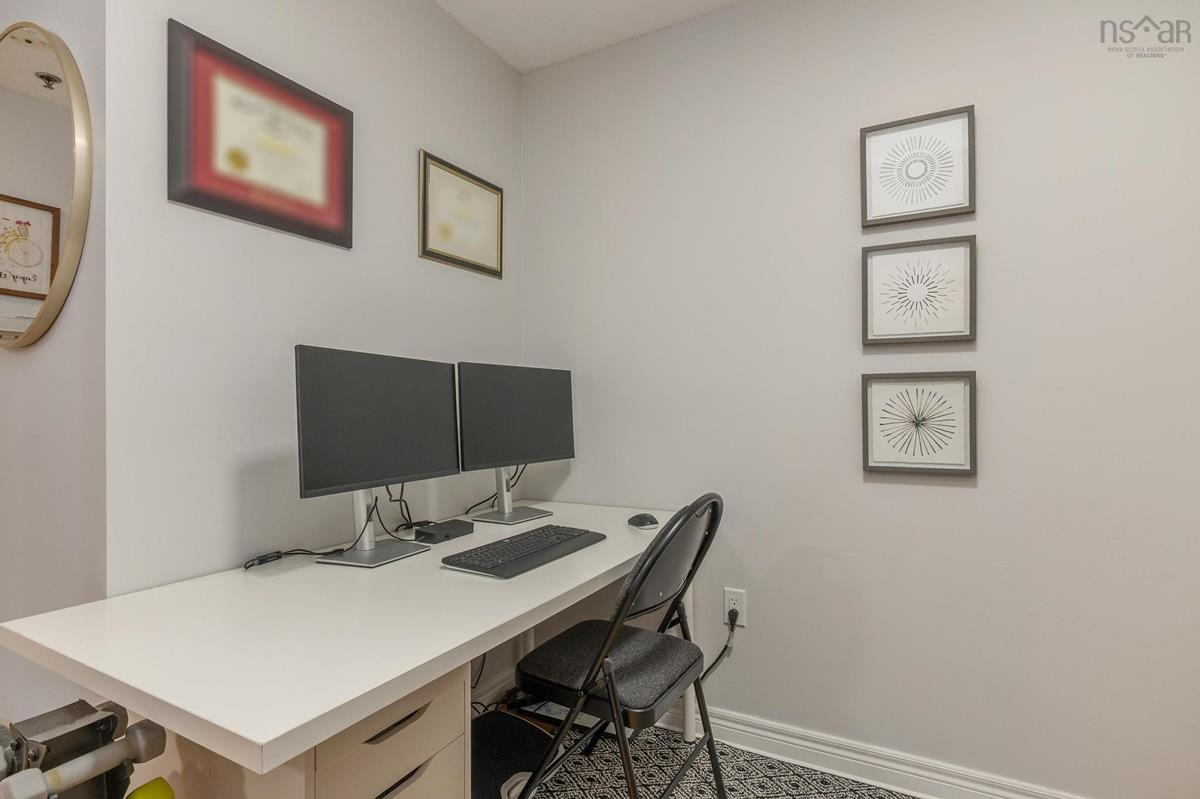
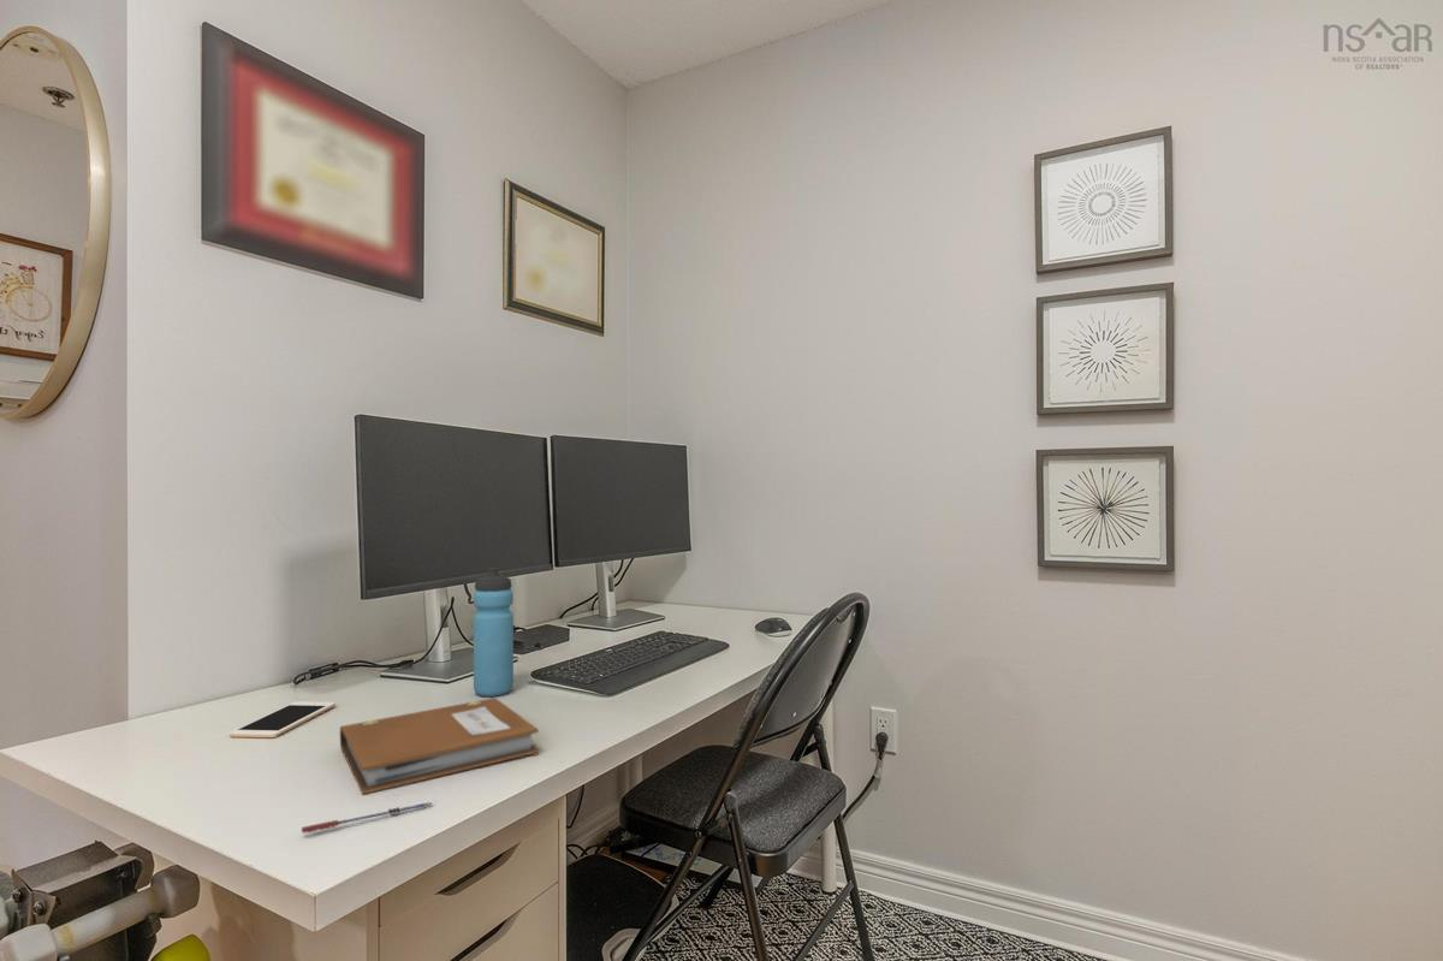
+ pen [301,801,433,835]
+ water bottle [473,566,515,698]
+ cell phone [228,700,337,738]
+ notebook [339,696,540,795]
